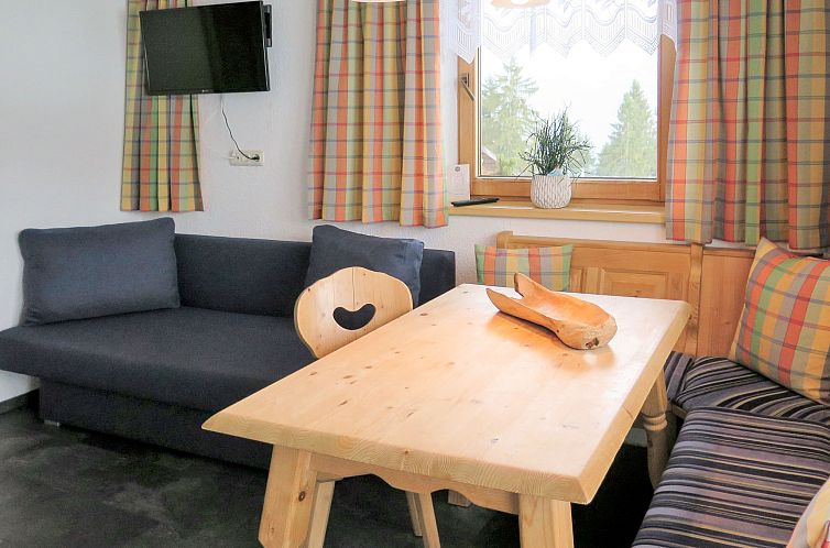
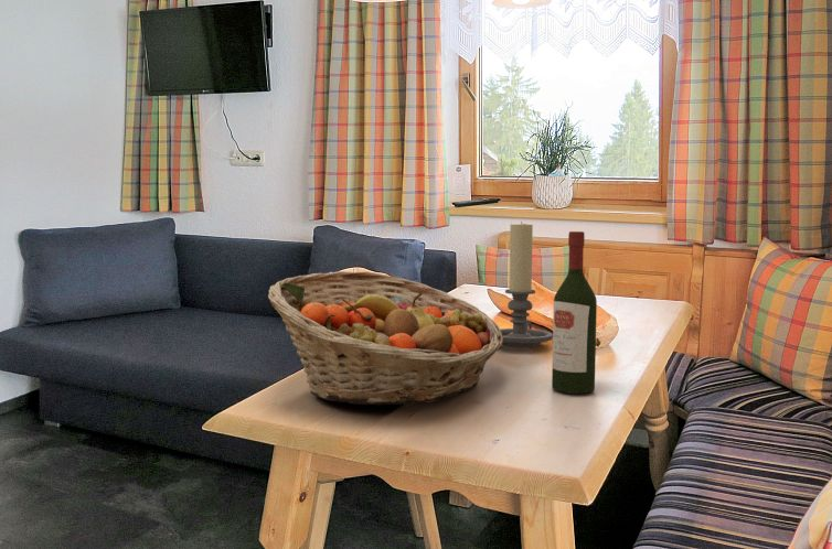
+ candle holder [500,220,553,348]
+ wine bottle [551,230,598,395]
+ fruit basket [267,270,503,406]
